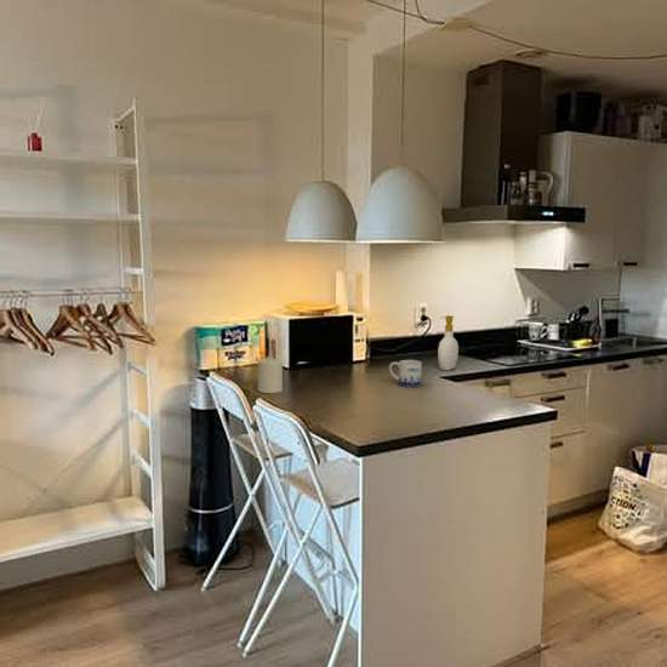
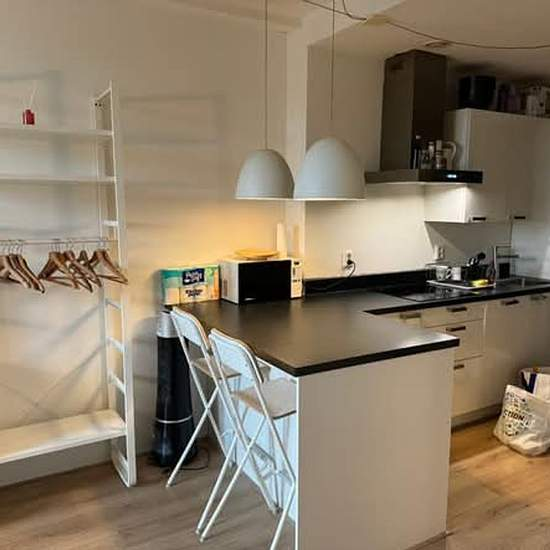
- candle [257,354,284,394]
- mug [388,359,423,388]
- soap bottle [437,314,460,371]
